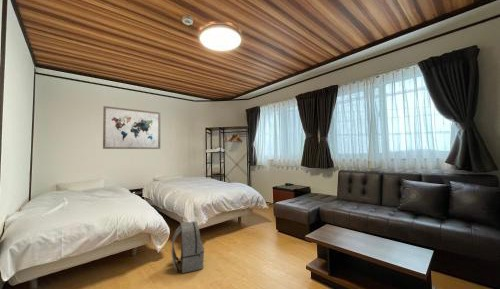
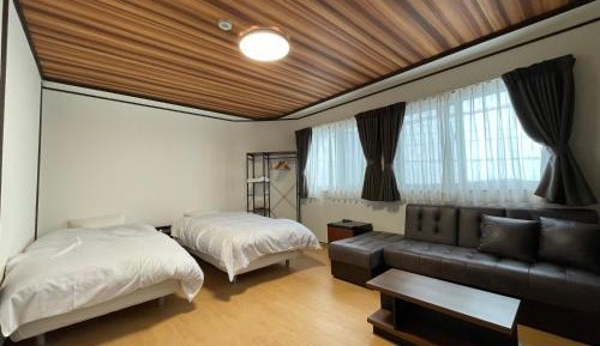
- wall art [102,105,162,150]
- backpack [170,220,205,274]
